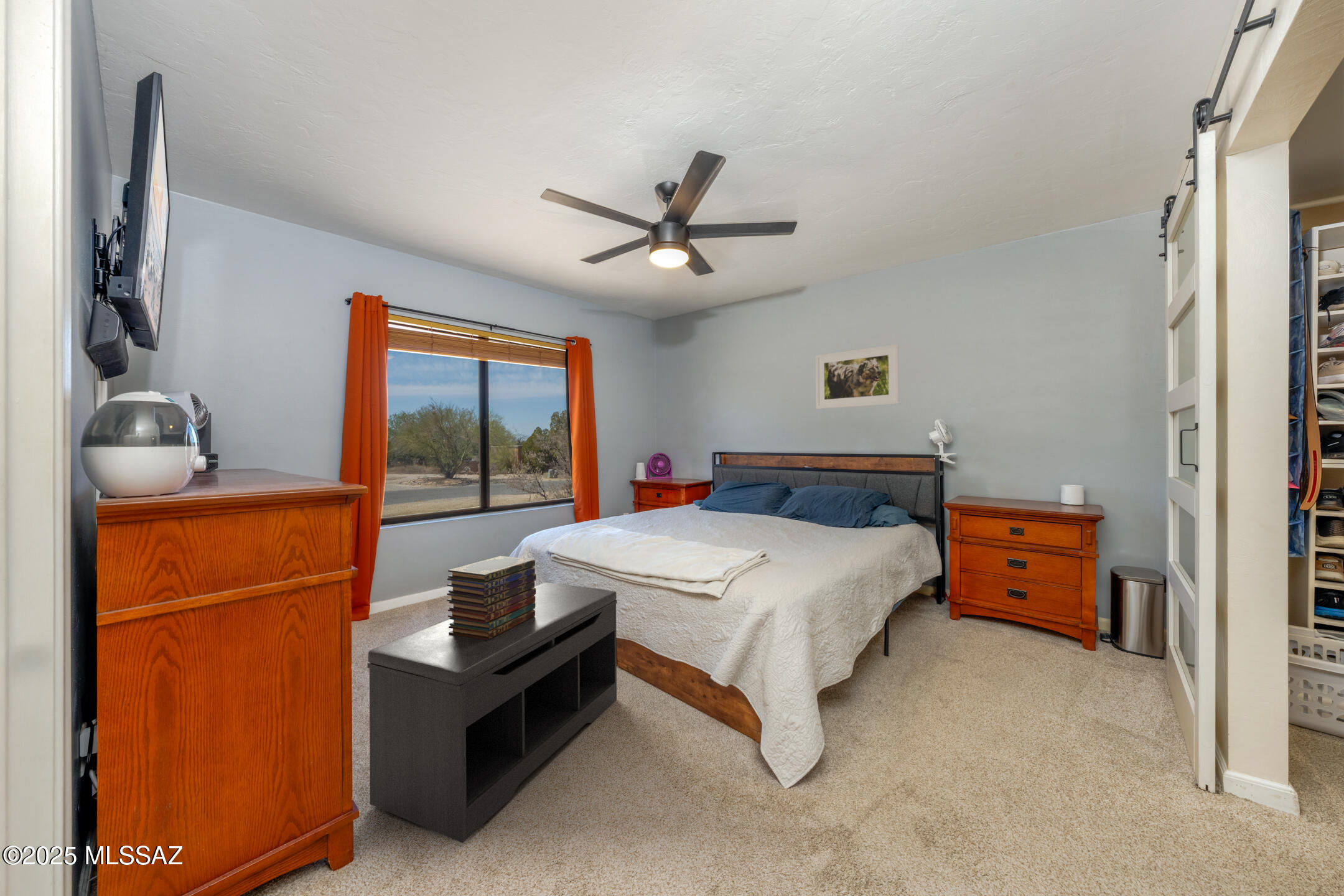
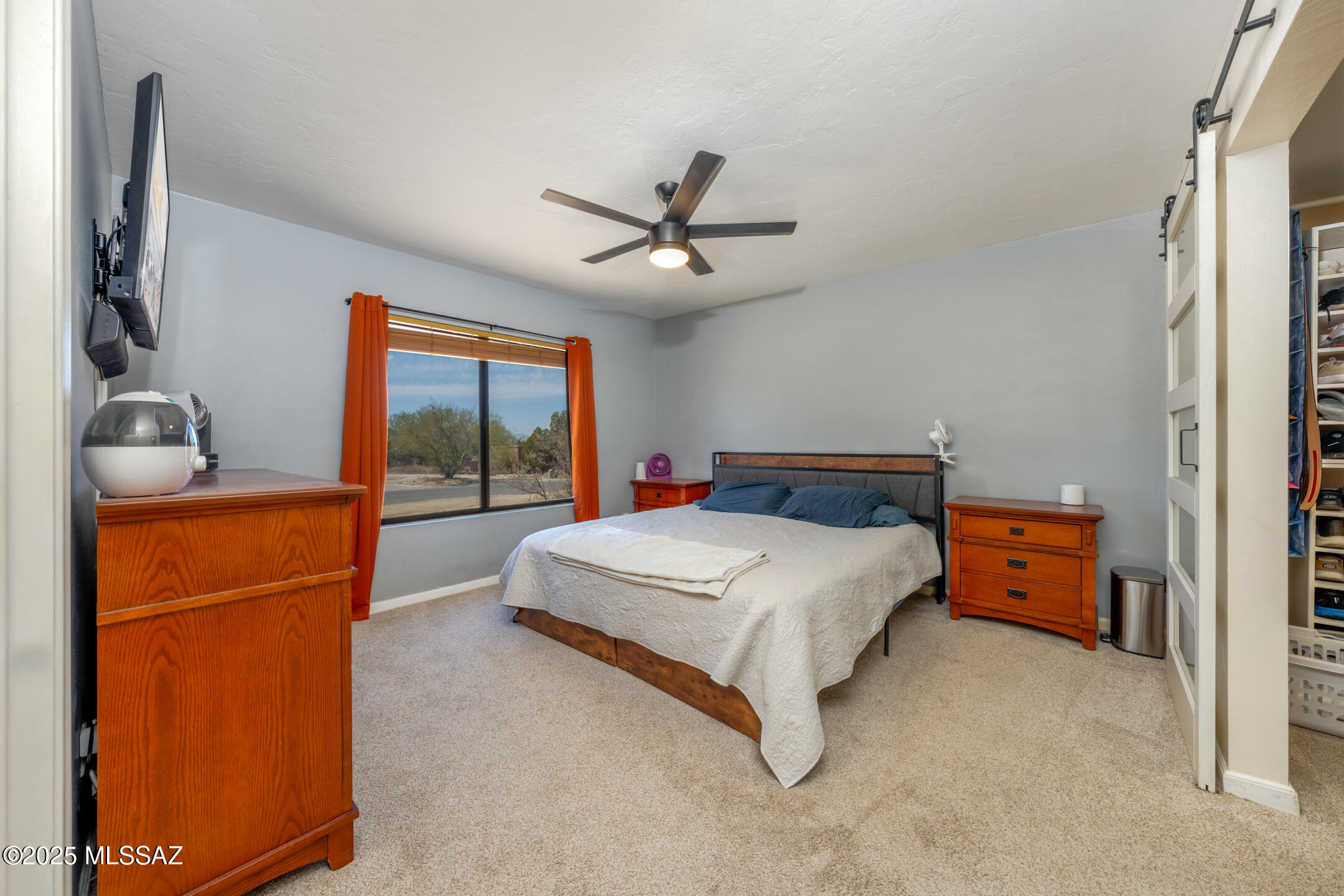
- book stack [446,555,537,640]
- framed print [815,343,900,409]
- bench [367,582,617,844]
